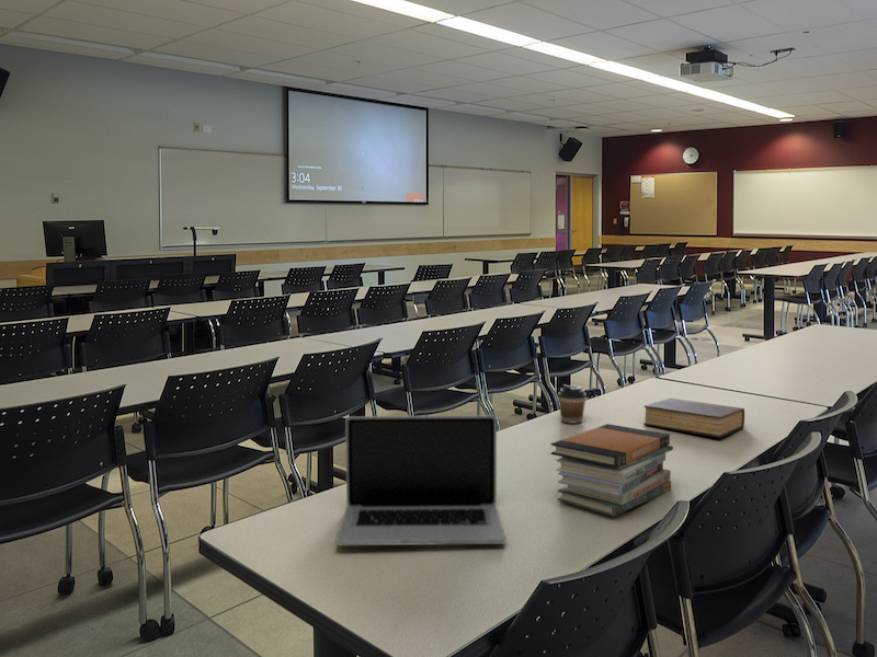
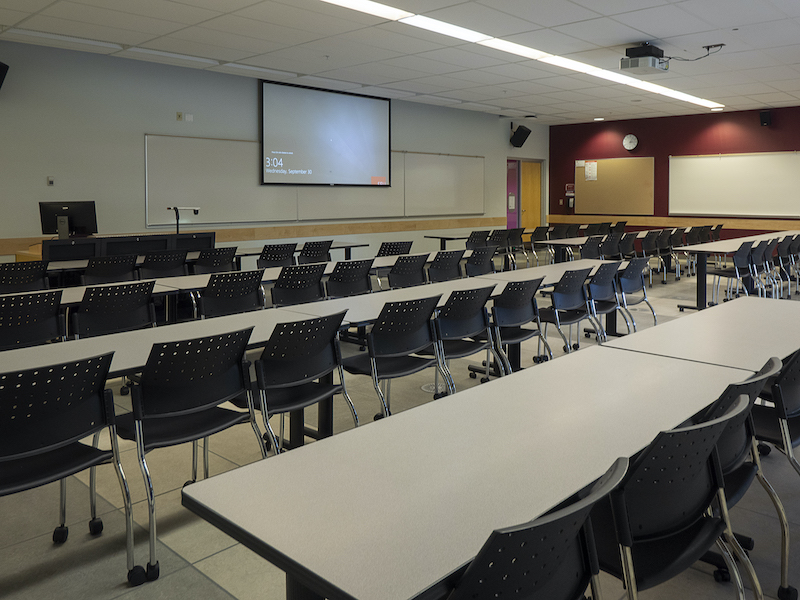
- book [642,397,745,439]
- book stack [550,423,674,518]
- coffee cup [557,383,588,424]
- laptop [334,415,506,546]
